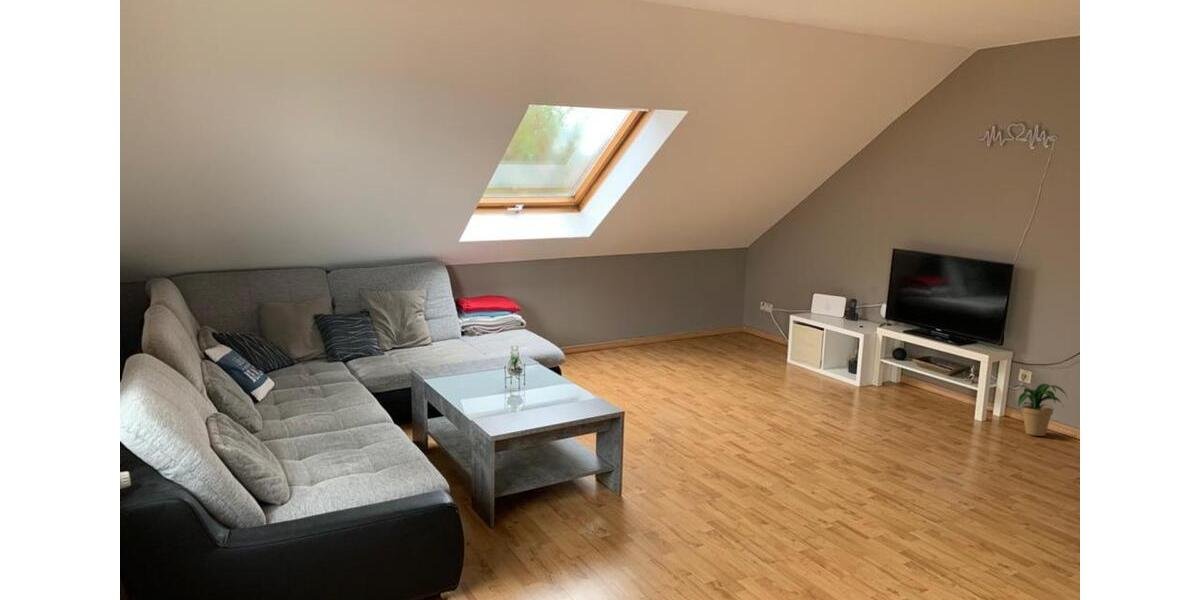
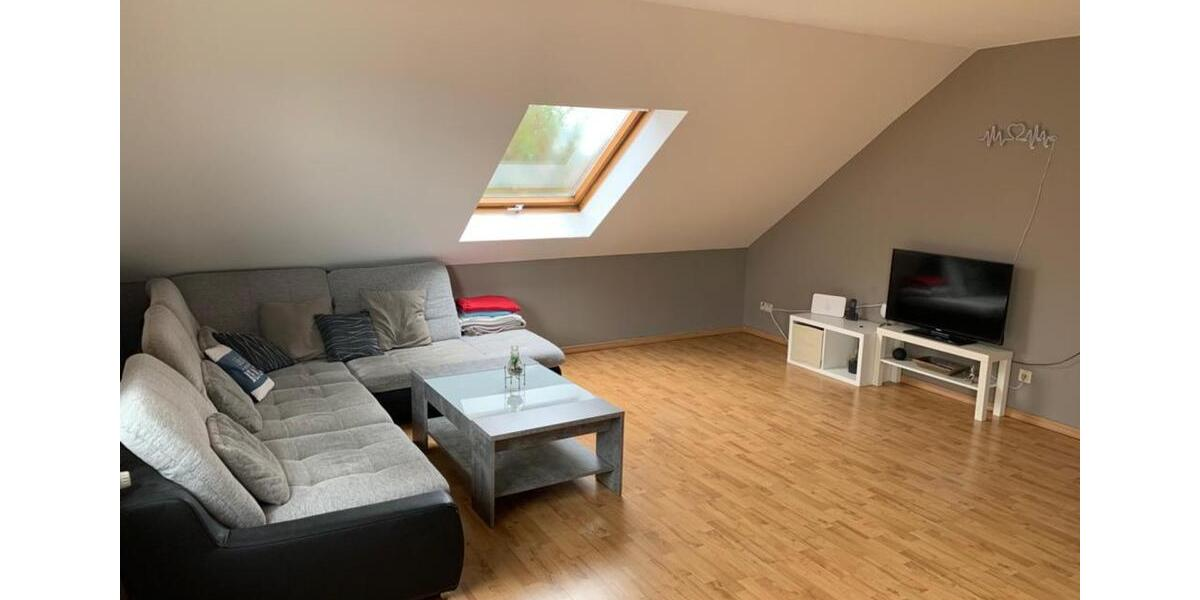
- potted plant [1004,383,1069,437]
